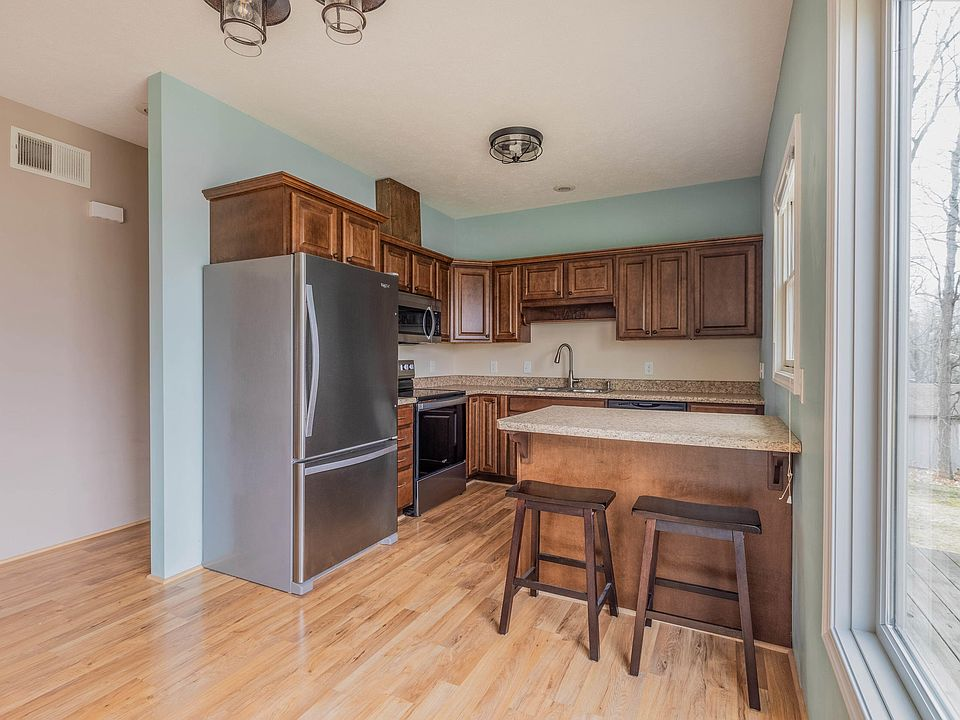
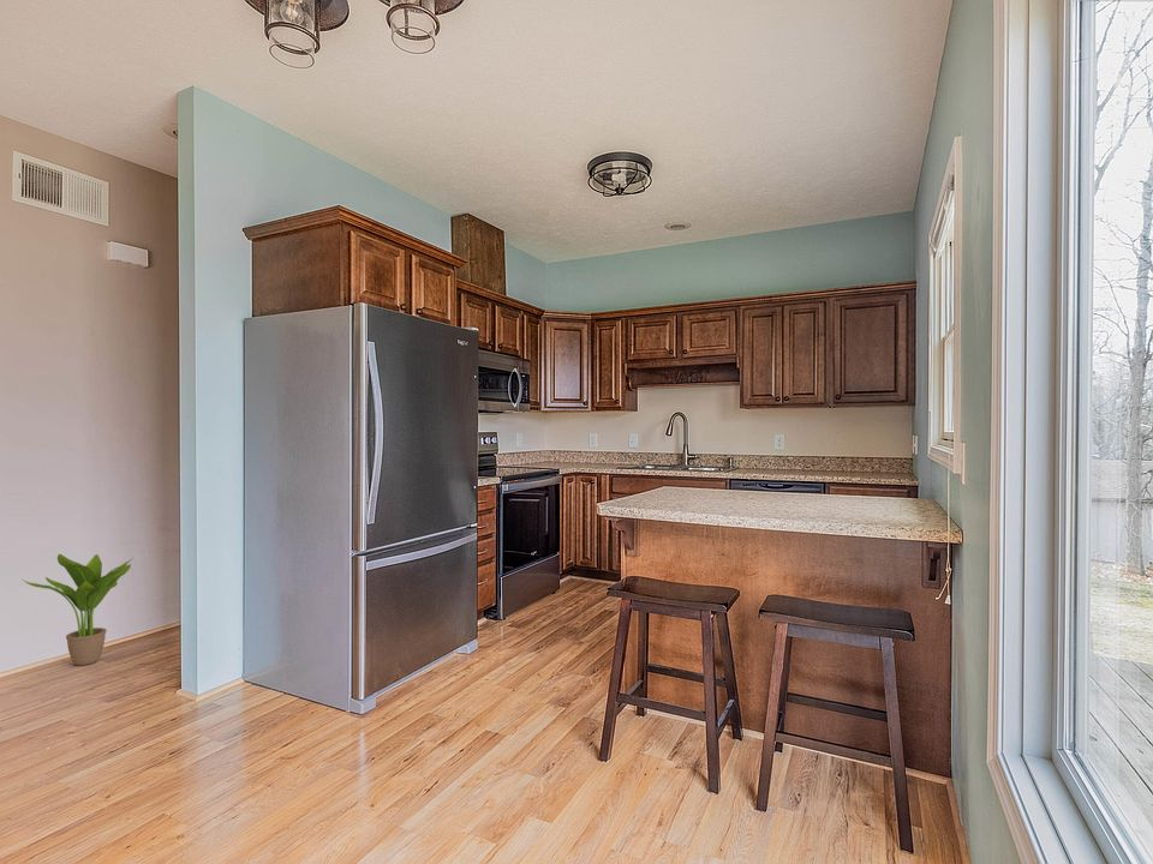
+ potted plant [22,553,133,666]
